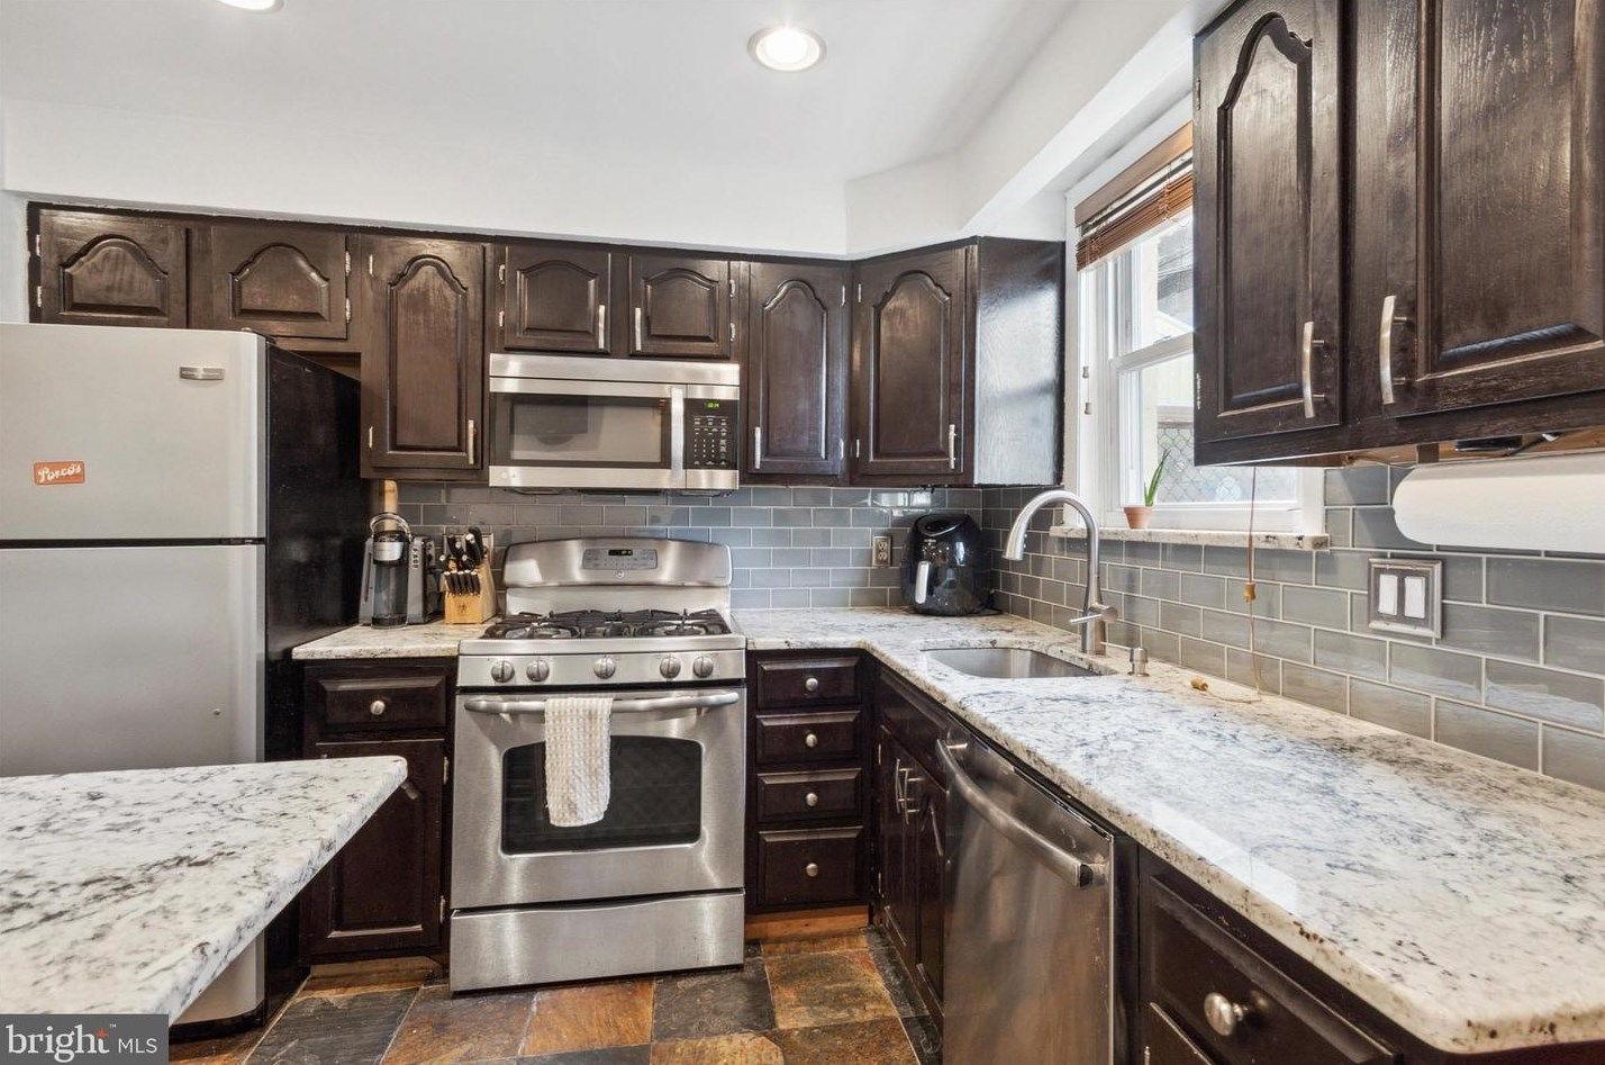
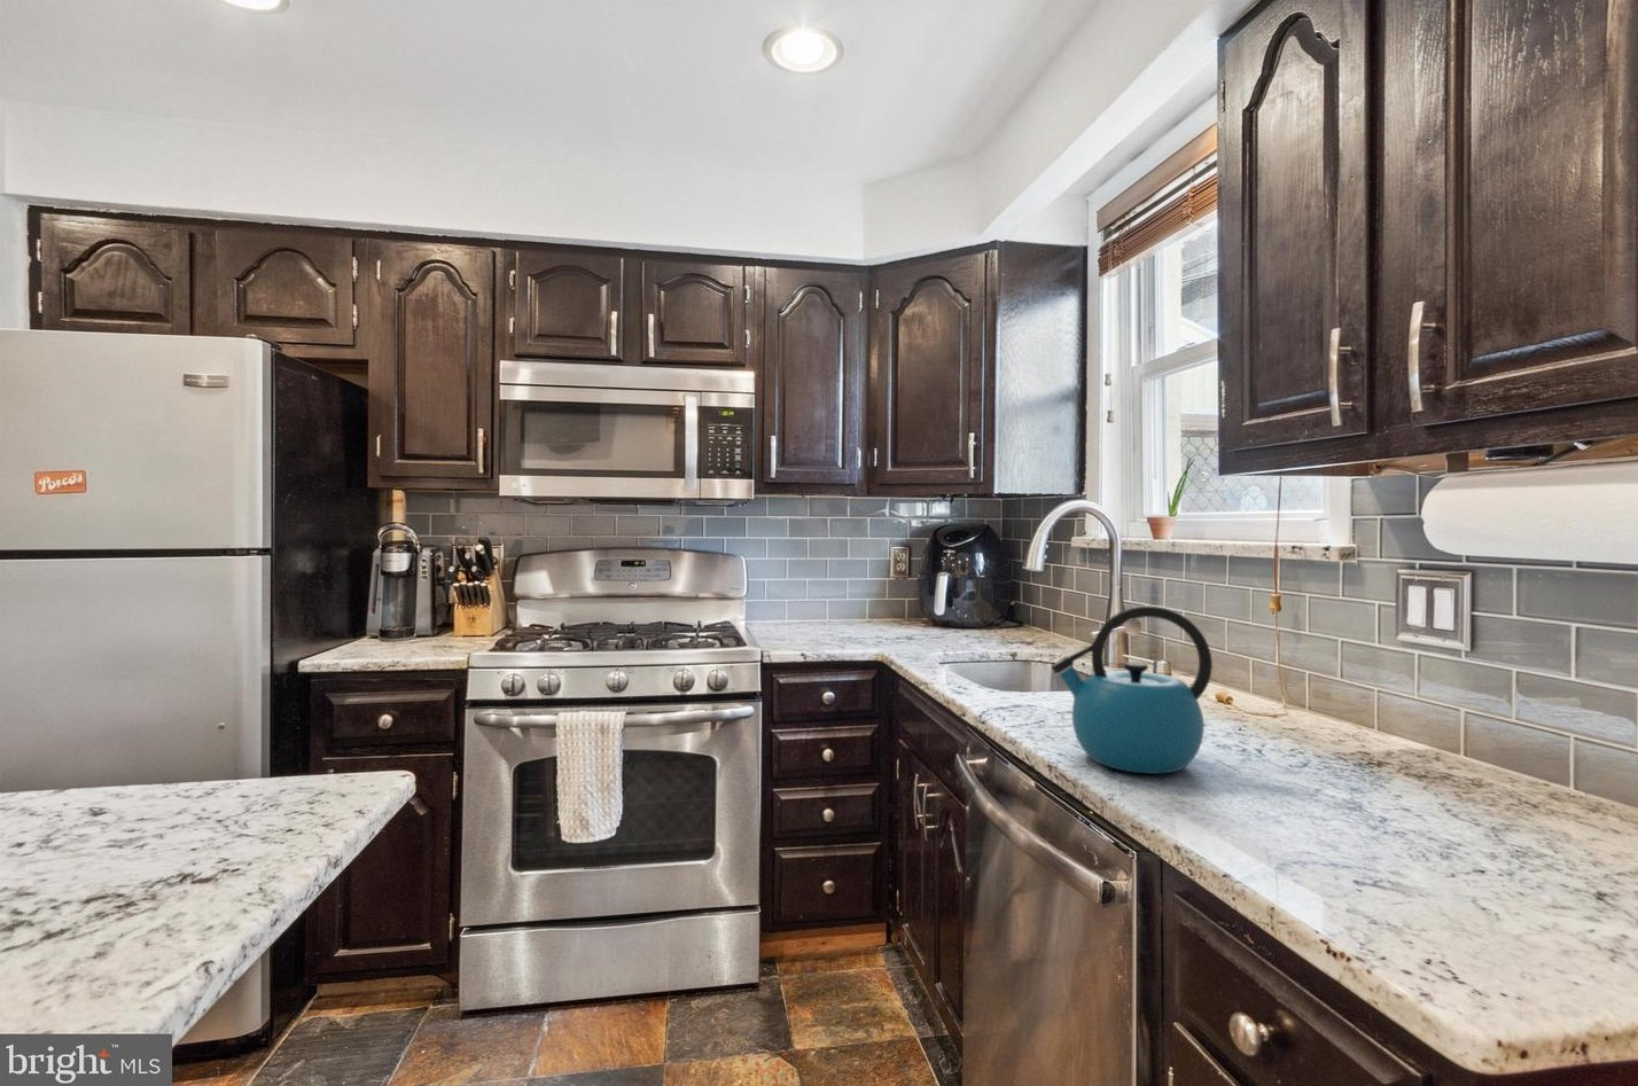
+ kettle [1050,605,1214,776]
